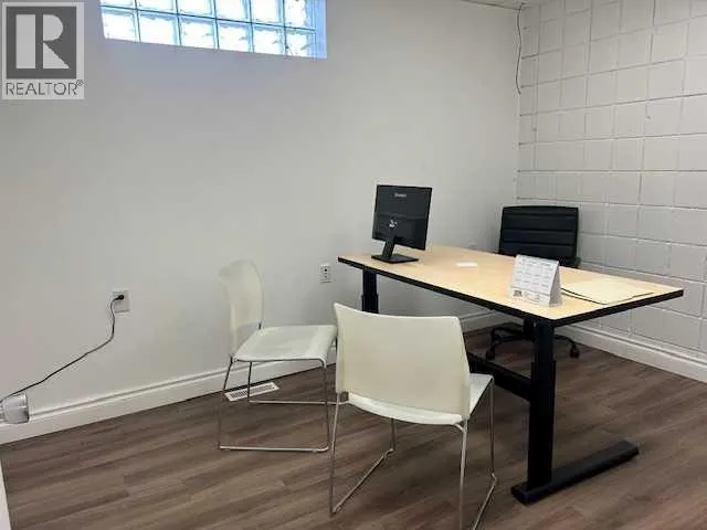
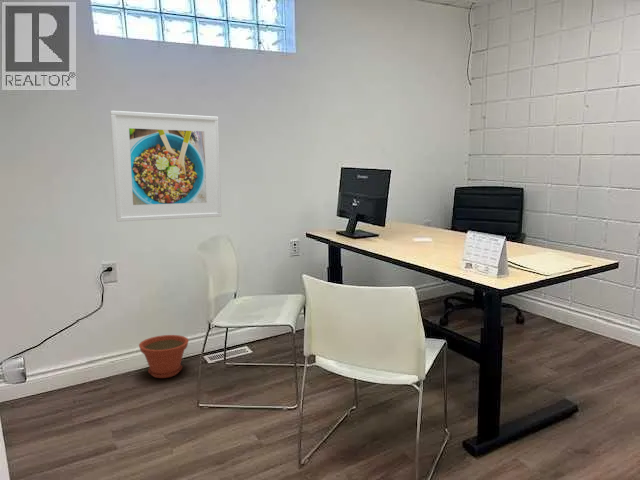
+ plant pot [138,334,190,379]
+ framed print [109,110,222,222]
